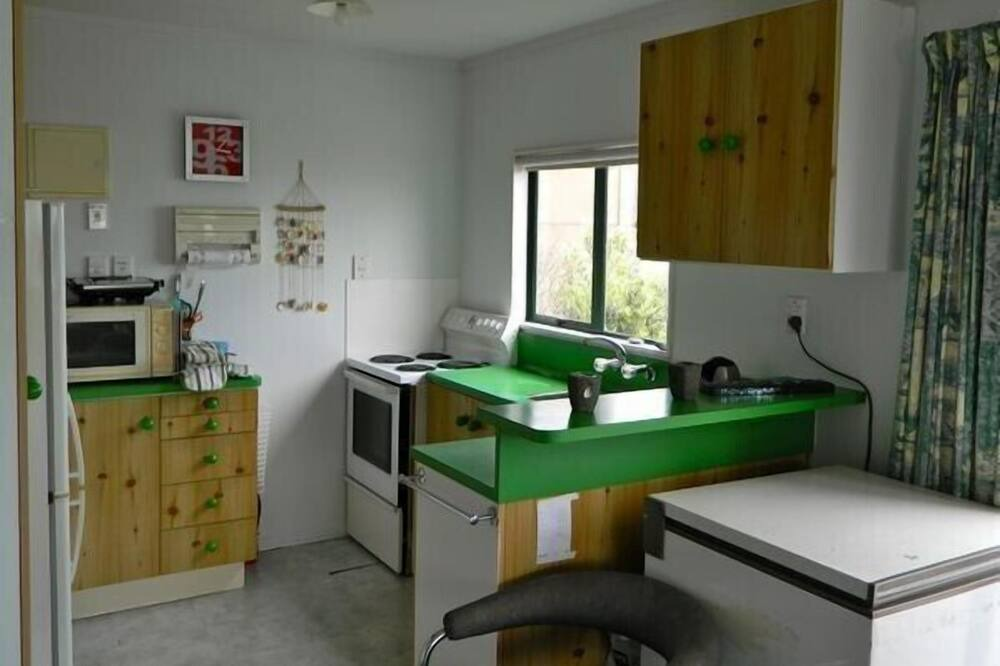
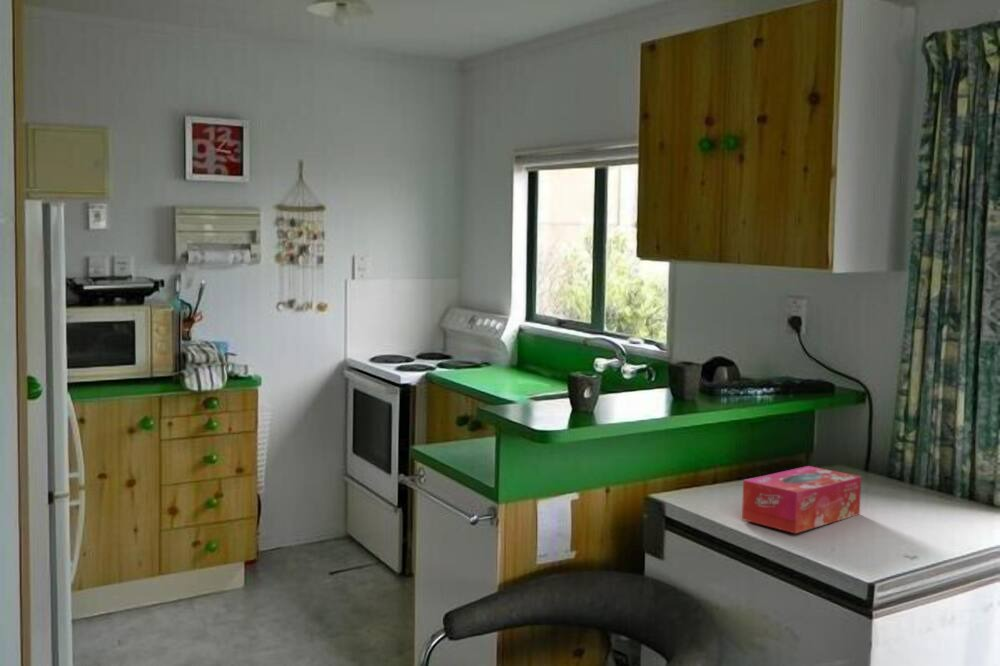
+ tissue box [741,465,862,534]
